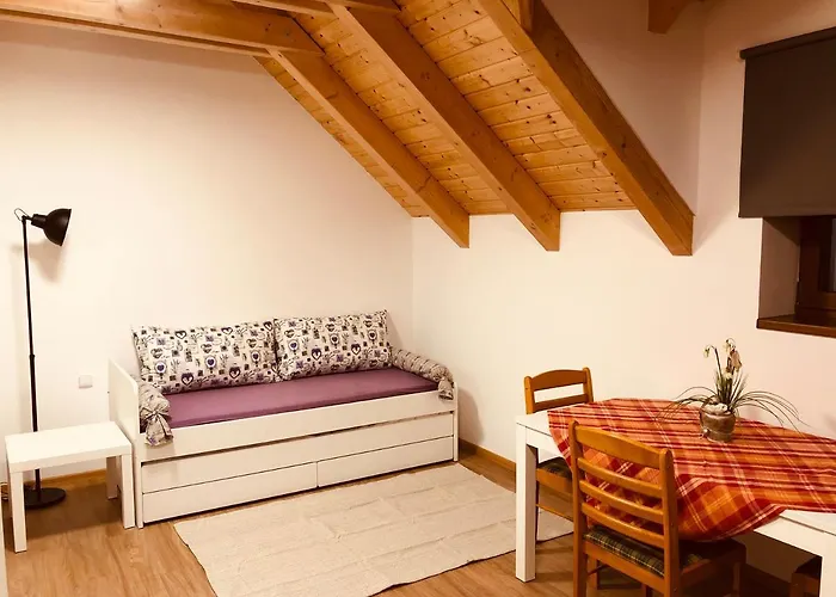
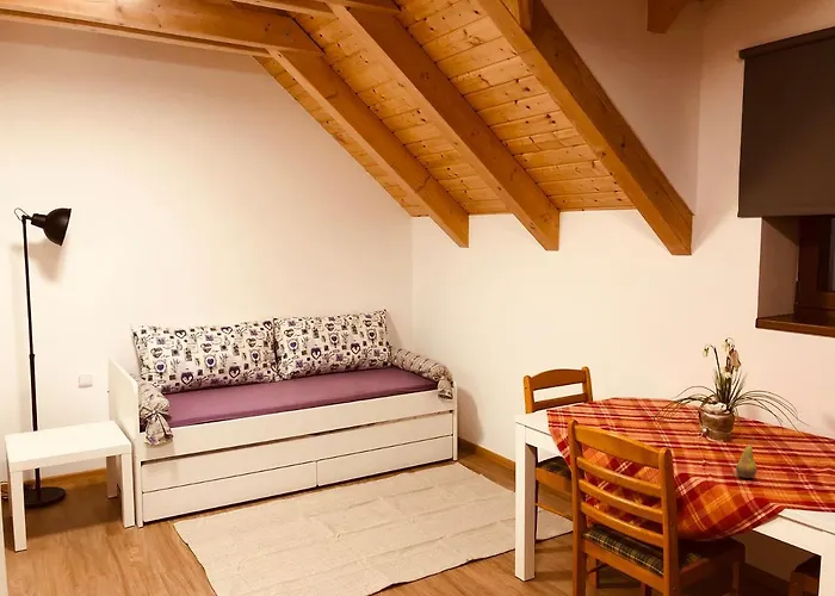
+ fruit [735,436,759,479]
